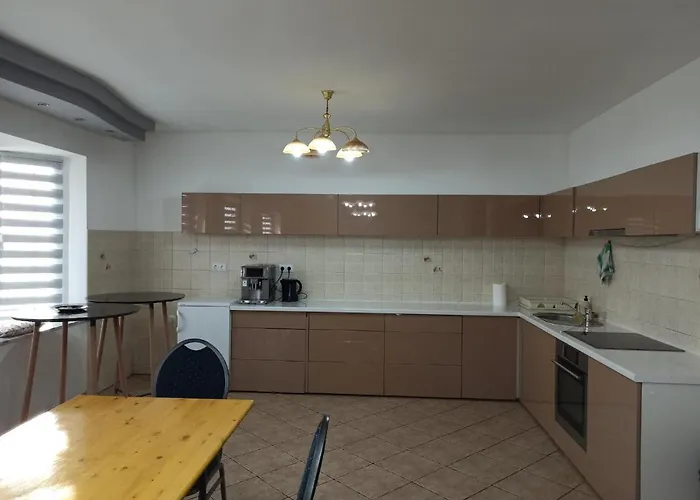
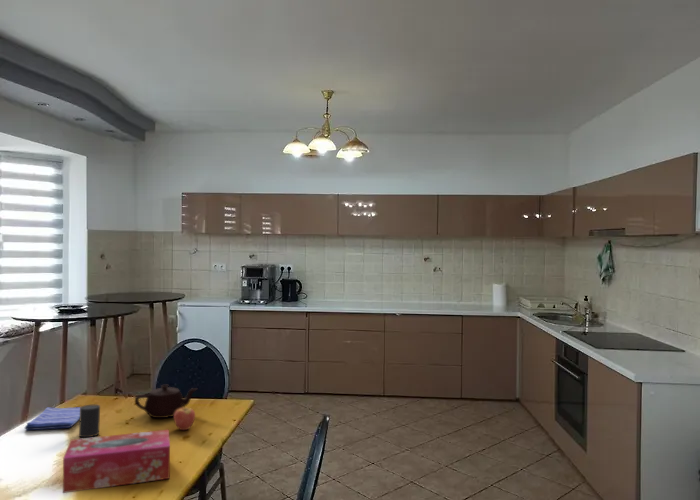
+ dish towel [24,406,81,431]
+ tissue box [62,429,171,494]
+ cup [78,404,101,438]
+ fruit [173,404,196,431]
+ teapot [134,384,198,419]
